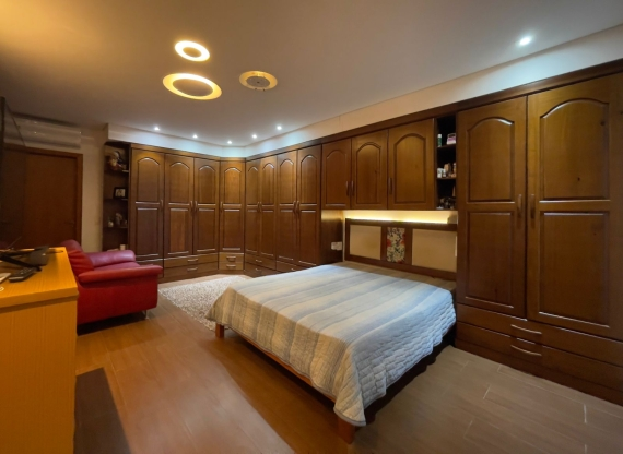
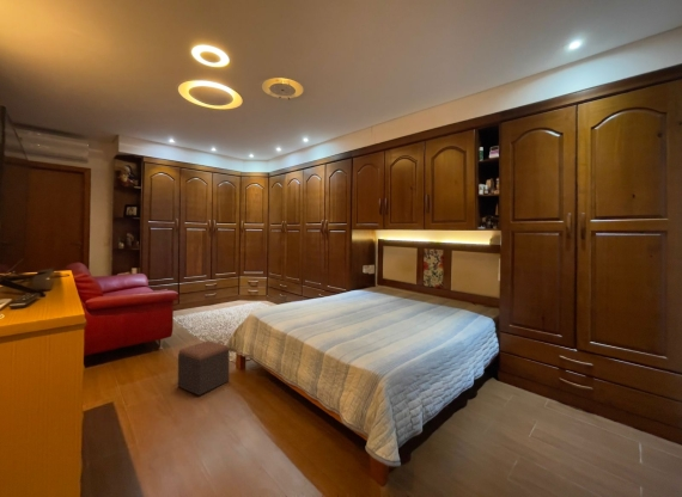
+ footstool [177,339,231,397]
